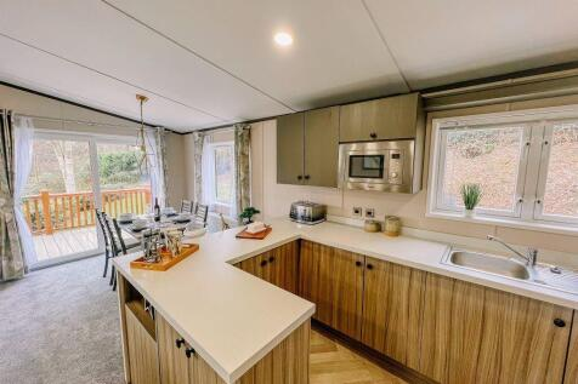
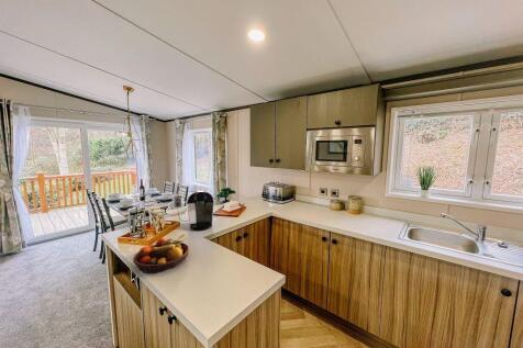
+ fruit bowl [132,232,190,274]
+ coffee maker [173,190,214,232]
